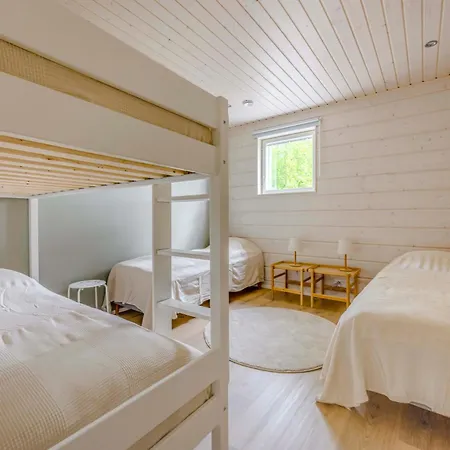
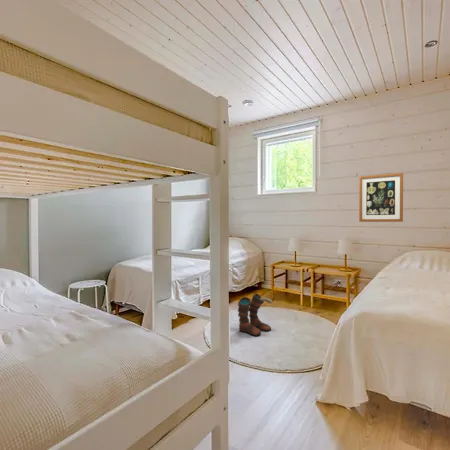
+ wall art [358,172,404,223]
+ boots [237,292,273,337]
